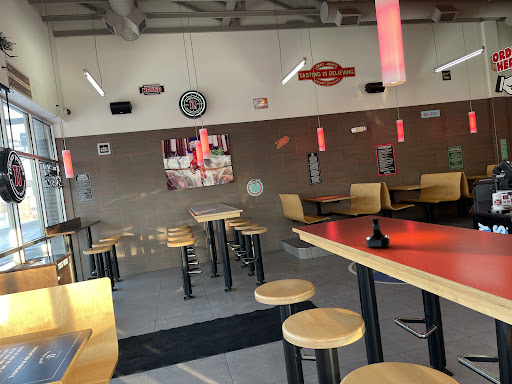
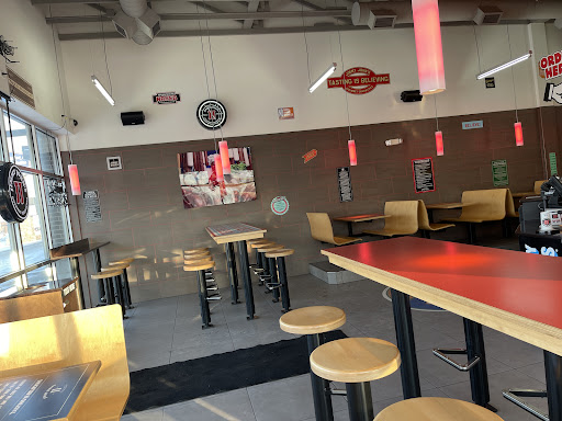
- tequila bottle [365,217,391,249]
